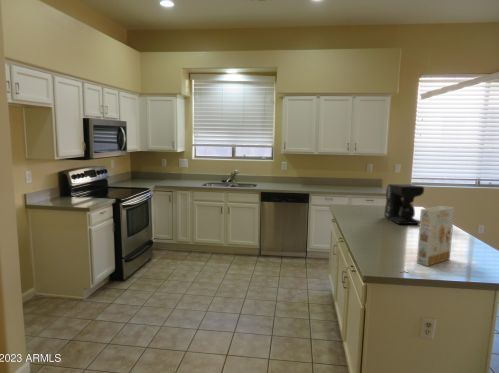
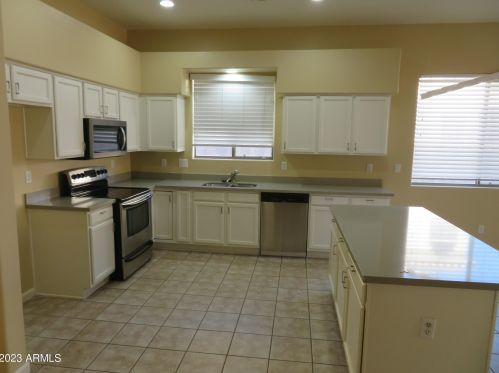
- coffee maker [384,183,425,225]
- cereal box [416,205,455,267]
